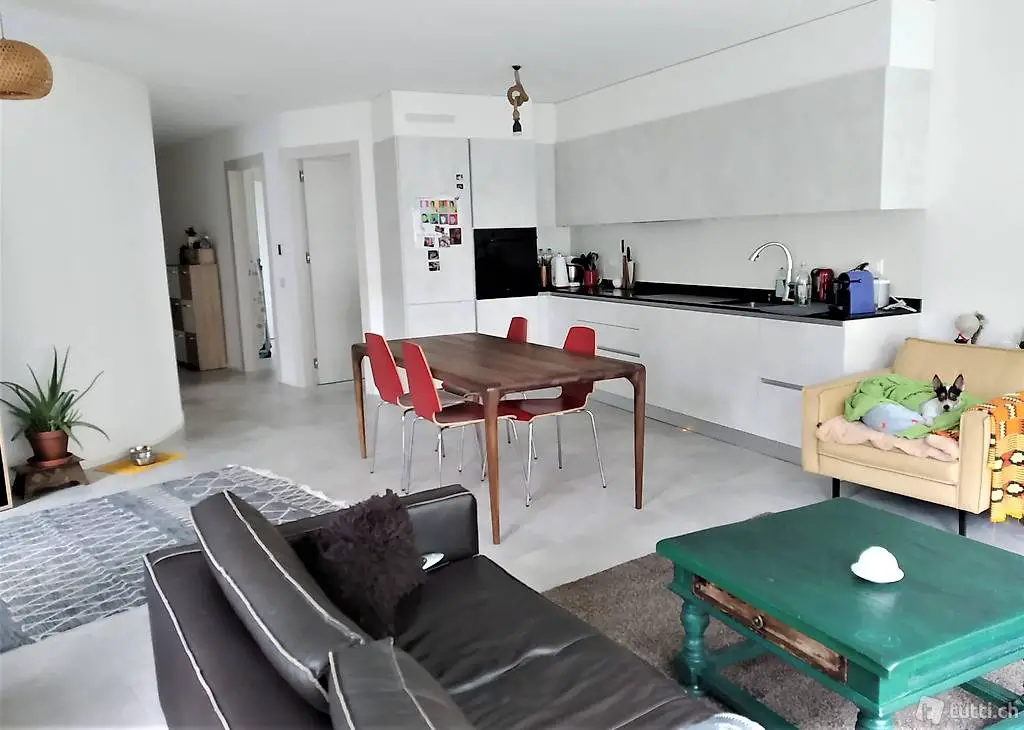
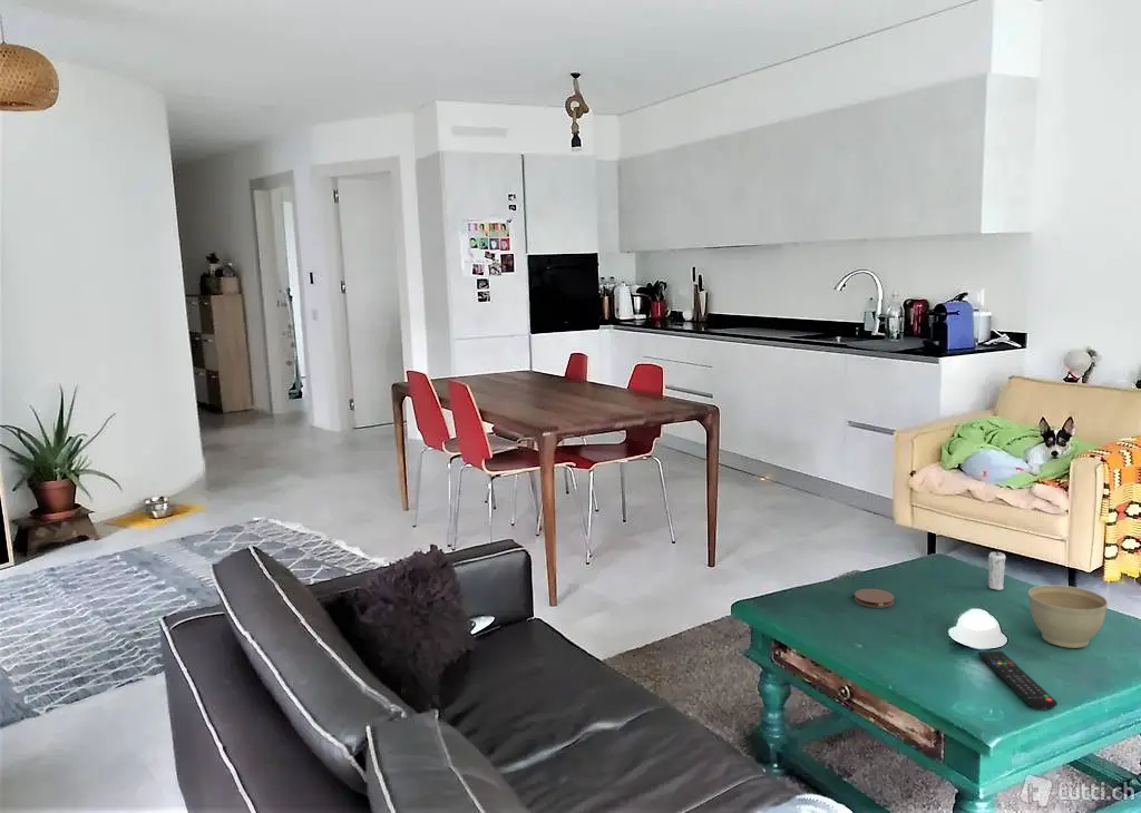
+ planter bowl [1027,584,1109,649]
+ remote control [977,650,1059,712]
+ candle [987,547,1007,591]
+ coaster [854,588,895,609]
